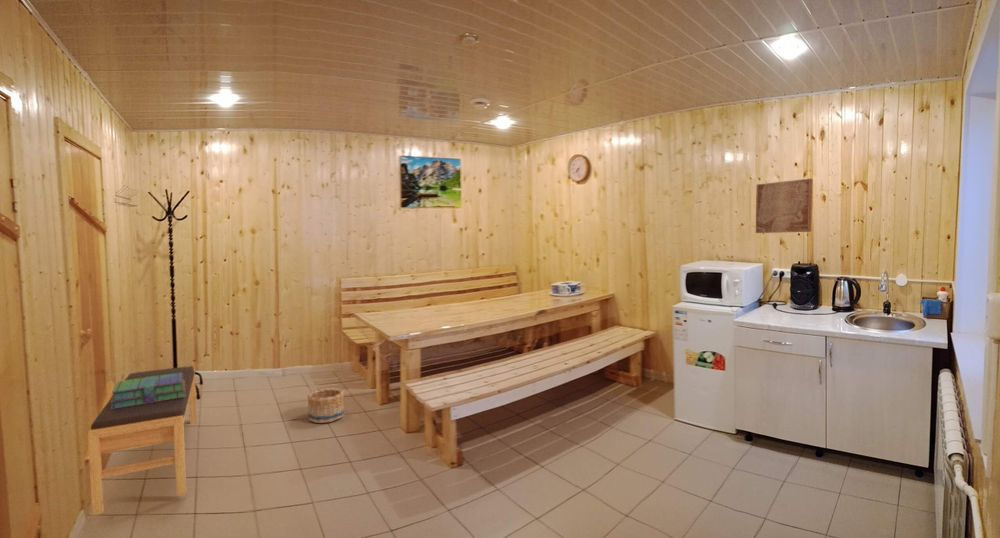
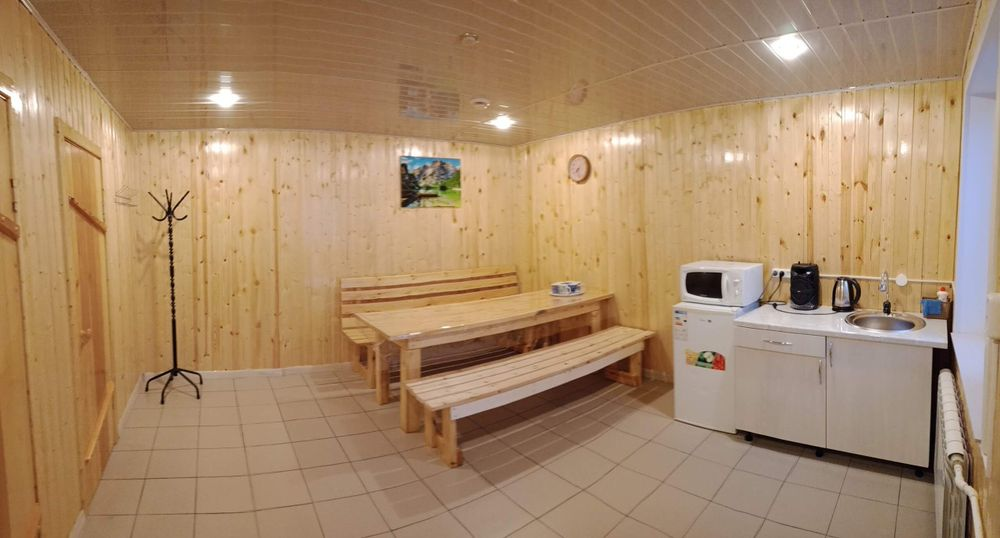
- stack of books [111,373,186,409]
- bench [87,365,198,517]
- basket [306,387,345,424]
- wall art [755,178,814,234]
